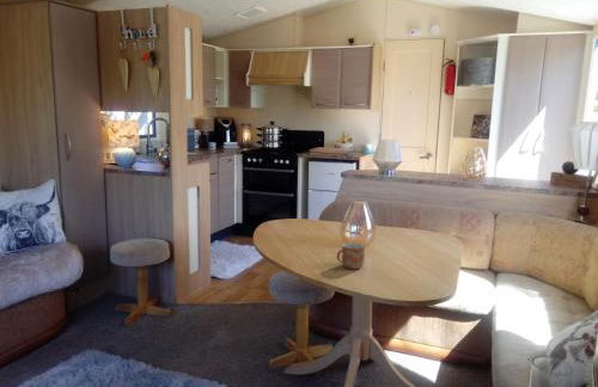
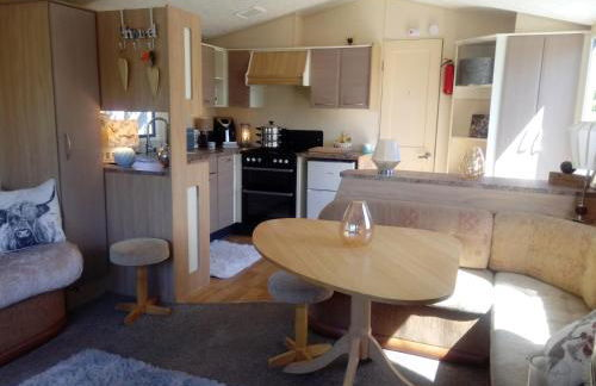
- mug [336,241,366,270]
